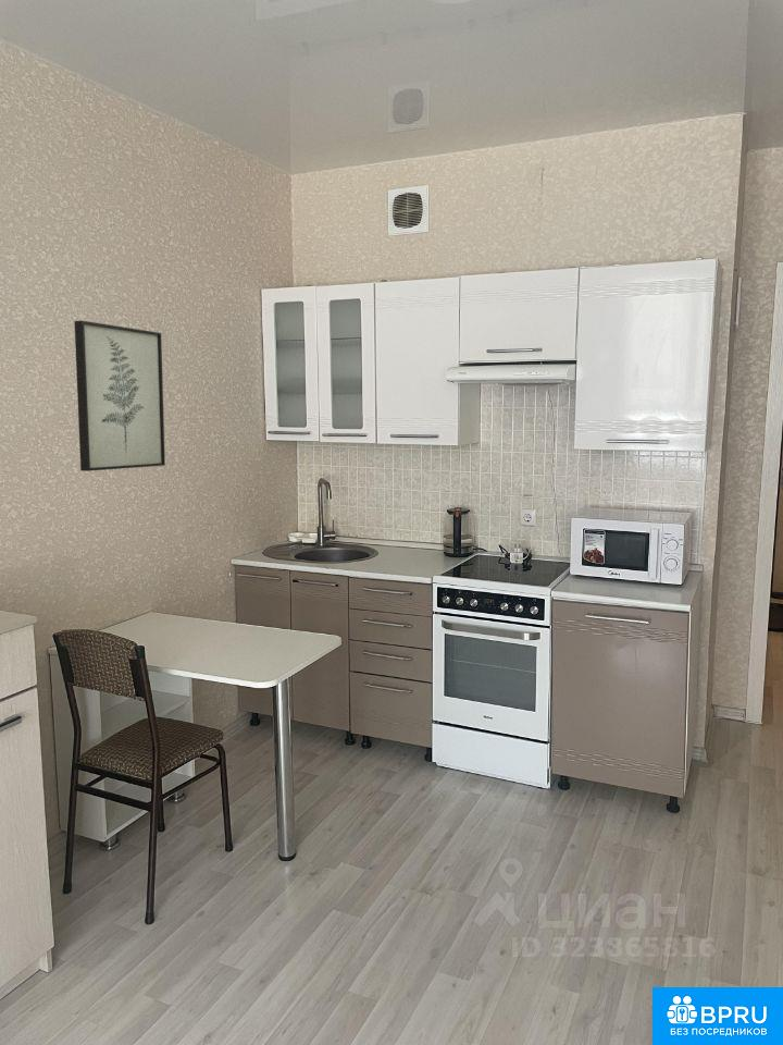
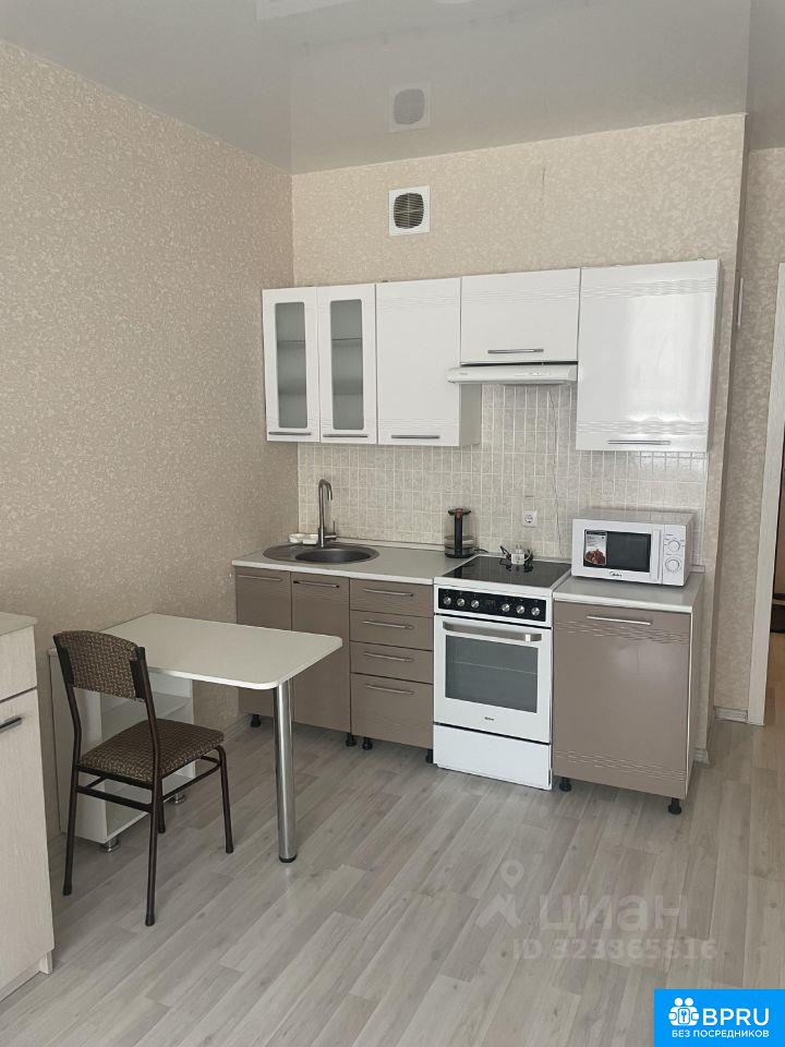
- wall art [73,320,166,472]
